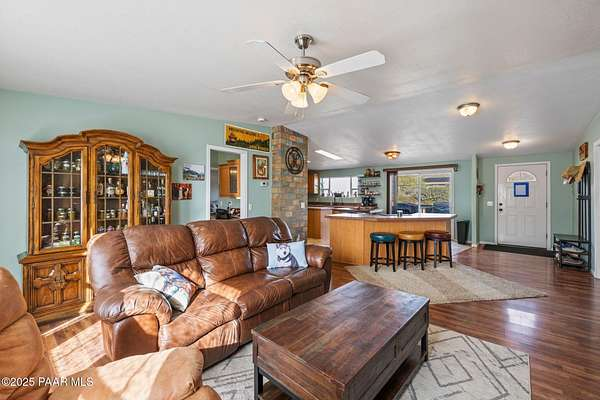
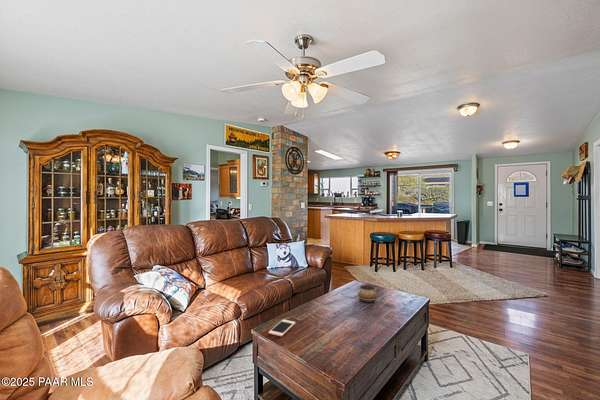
+ decorative bowl [357,284,378,303]
+ cell phone [268,319,296,337]
